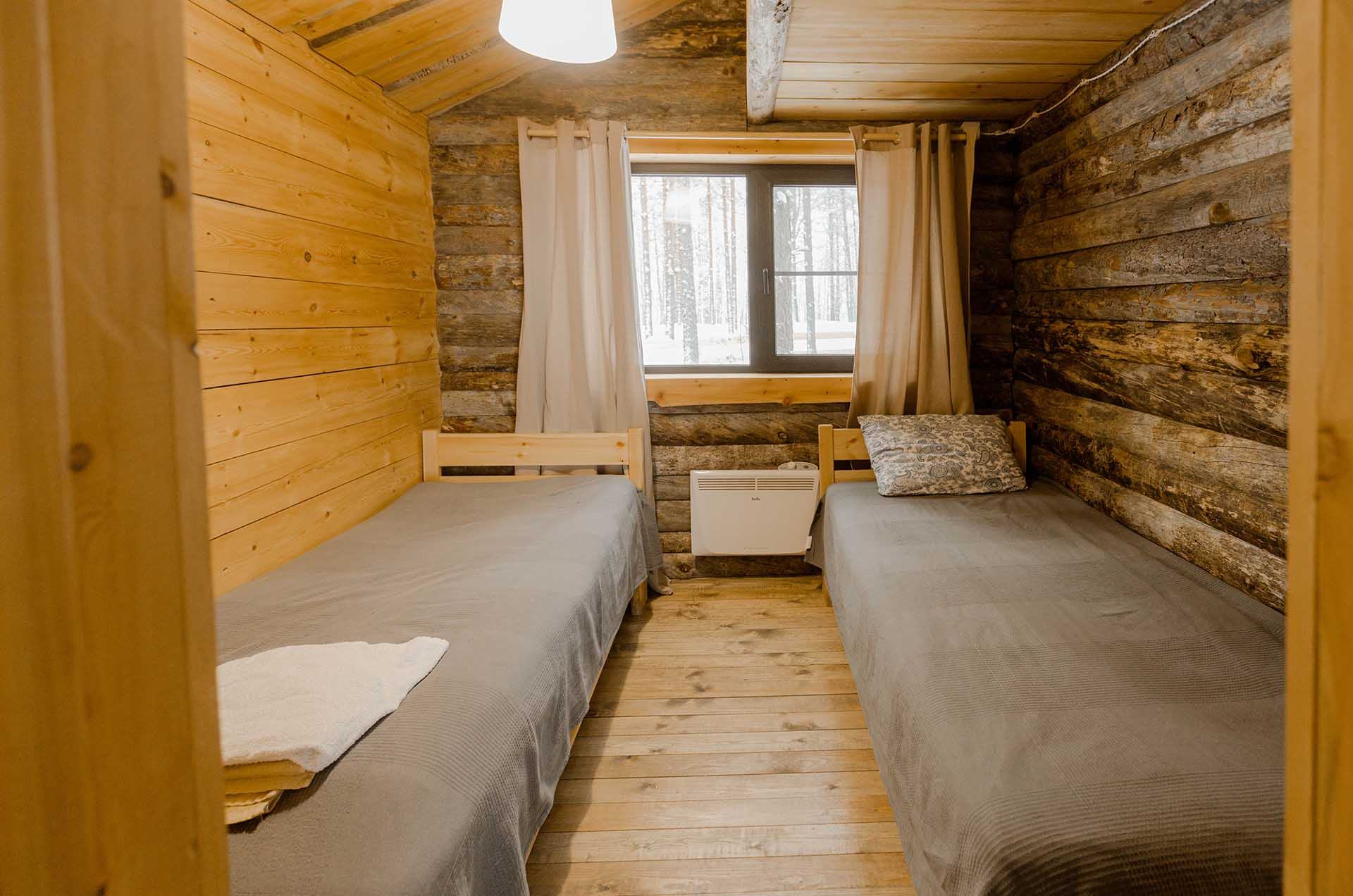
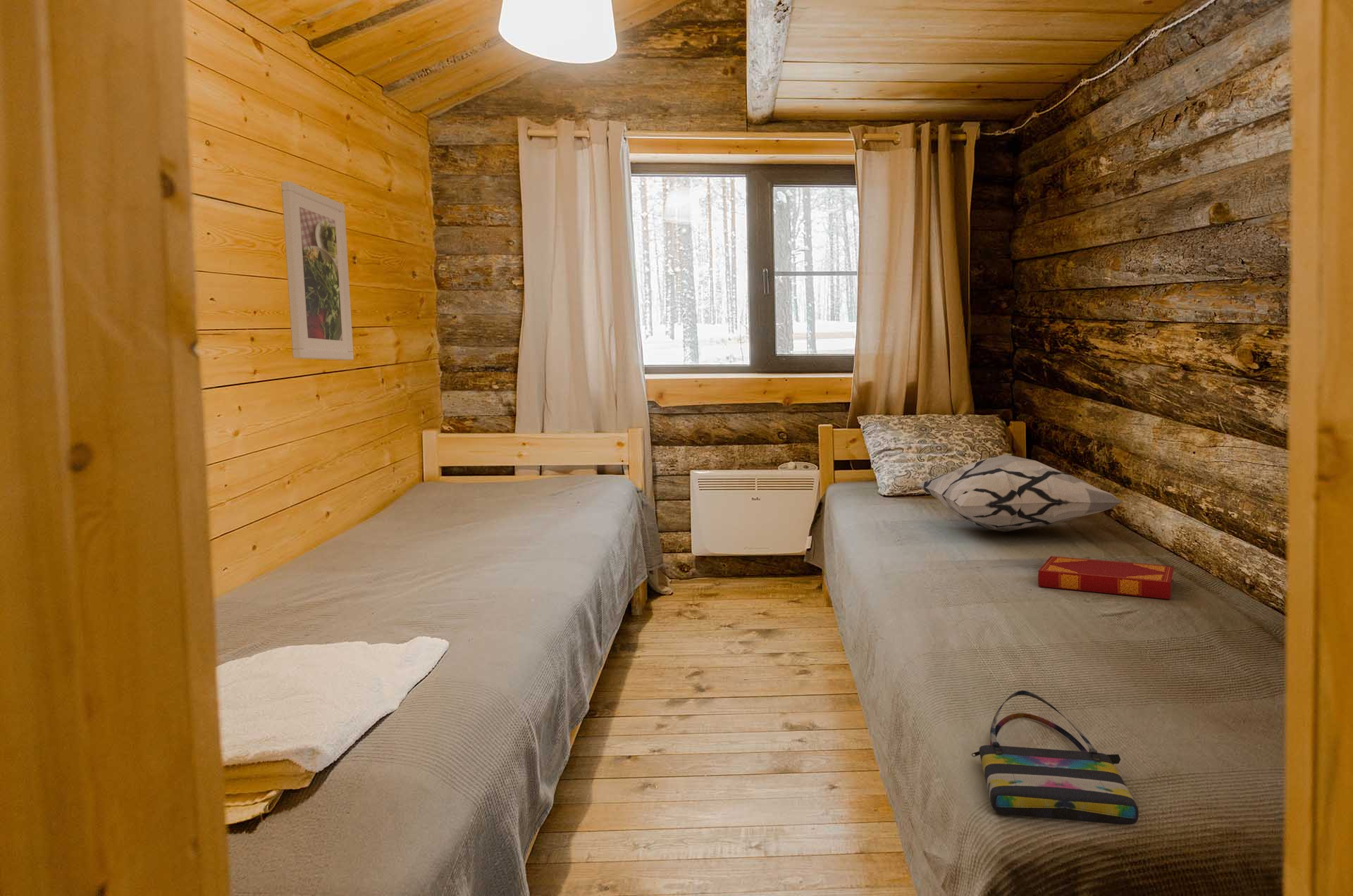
+ hardback book [1037,556,1175,600]
+ tote bag [971,690,1139,826]
+ decorative pillow [917,454,1124,533]
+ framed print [280,180,354,361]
